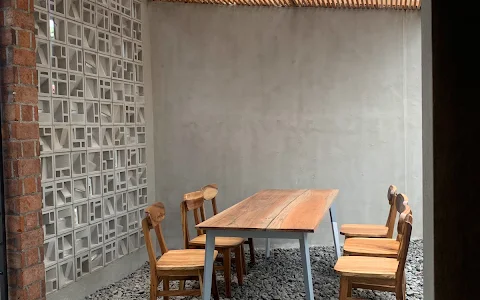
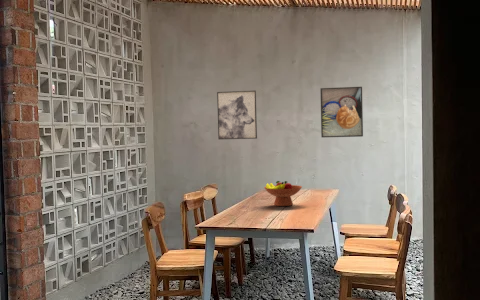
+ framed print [319,86,364,138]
+ wall art [216,90,258,140]
+ fruit bowl [263,180,303,207]
